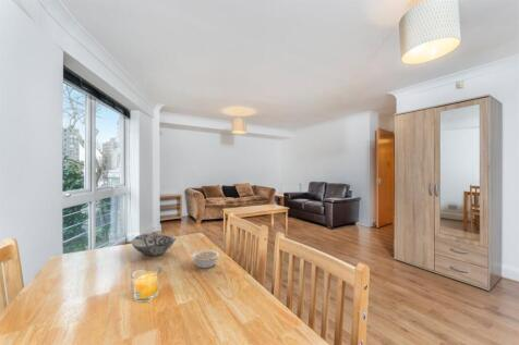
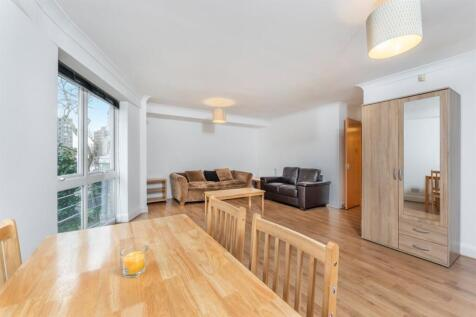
- legume [191,249,220,269]
- decorative bowl [130,233,177,257]
